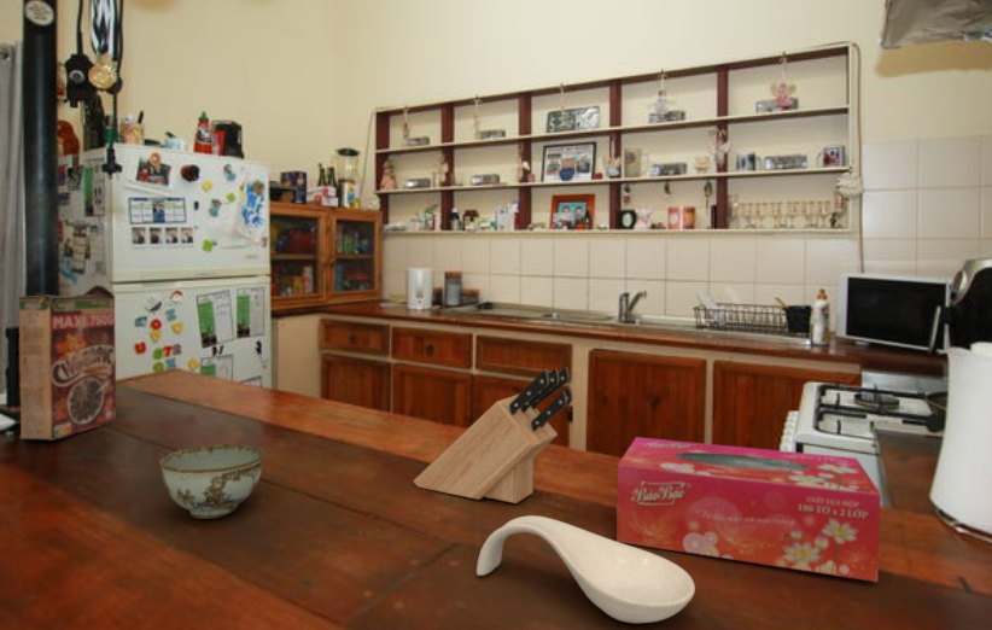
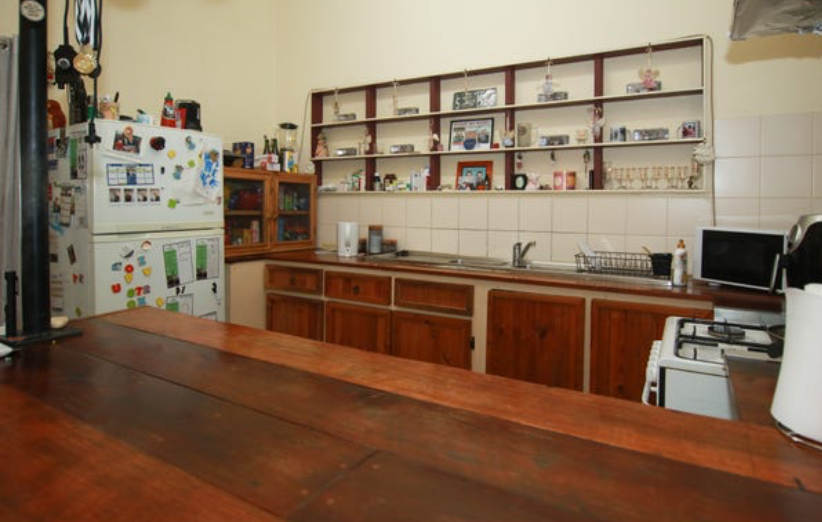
- tissue box [615,436,882,583]
- spoon rest [475,514,696,624]
- cereal box [17,284,117,442]
- bowl [158,443,267,520]
- knife block [413,366,574,504]
